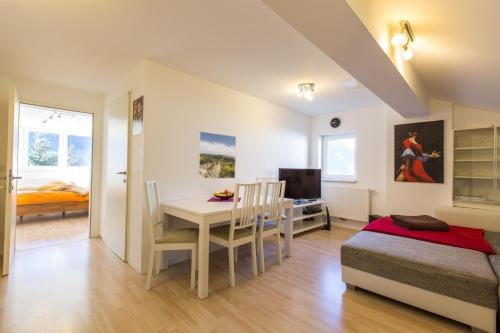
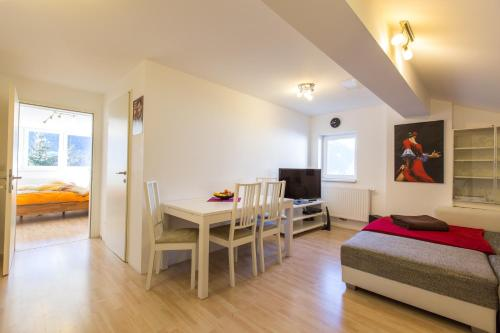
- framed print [197,130,237,180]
